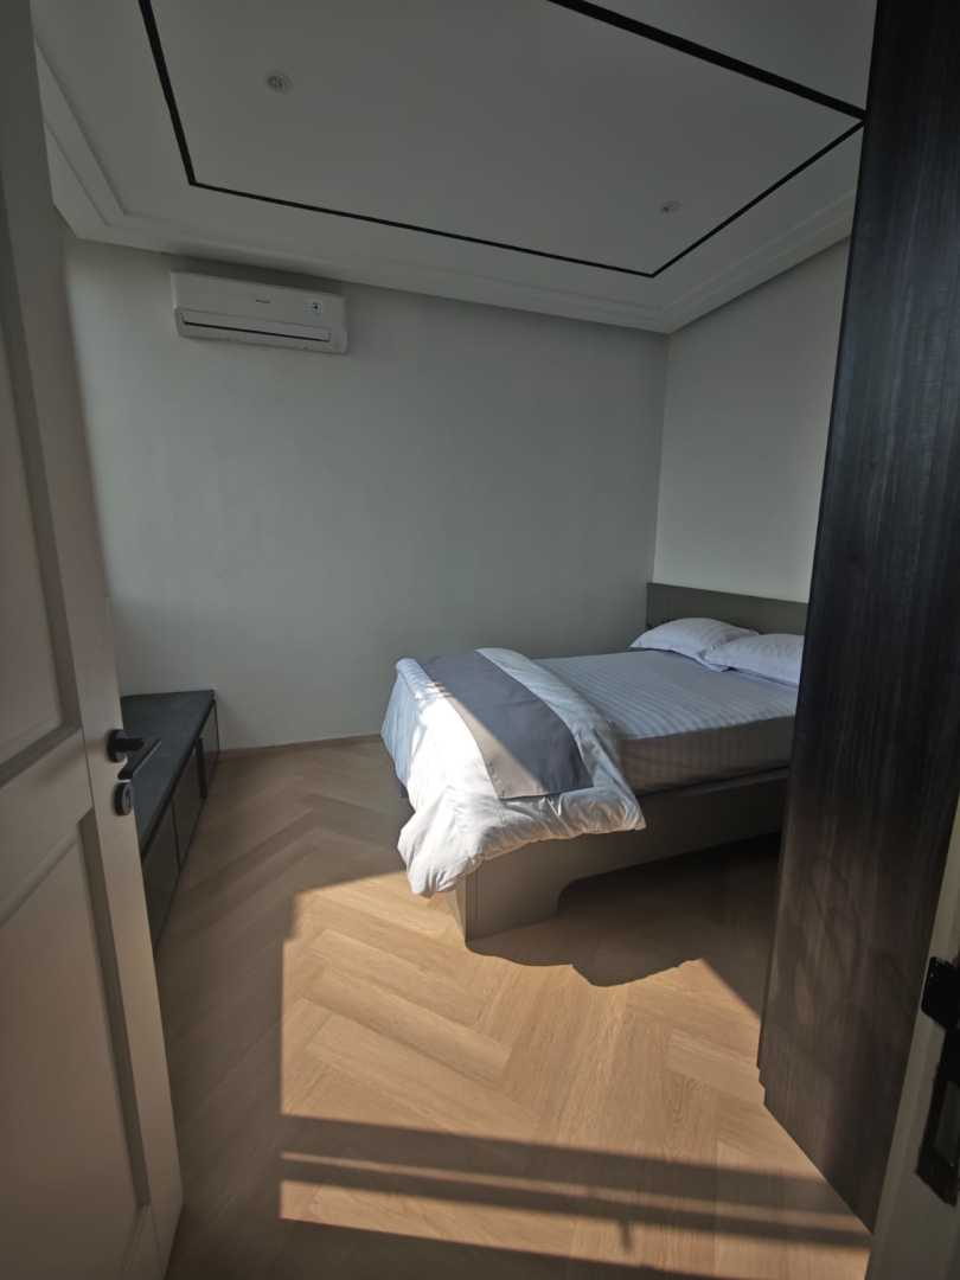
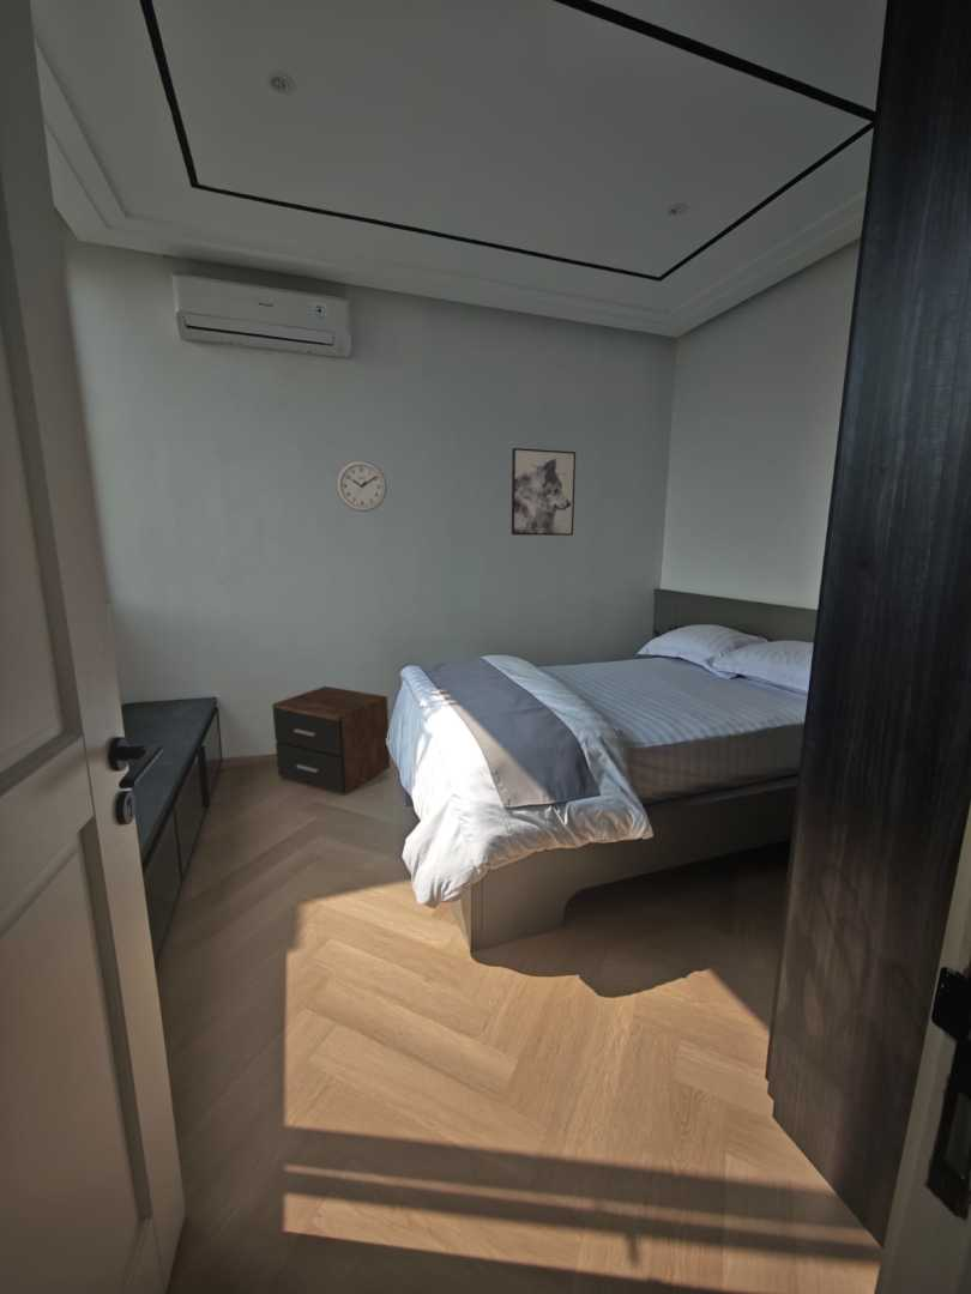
+ wall clock [334,459,388,513]
+ wall art [511,447,577,537]
+ nightstand [271,685,391,796]
